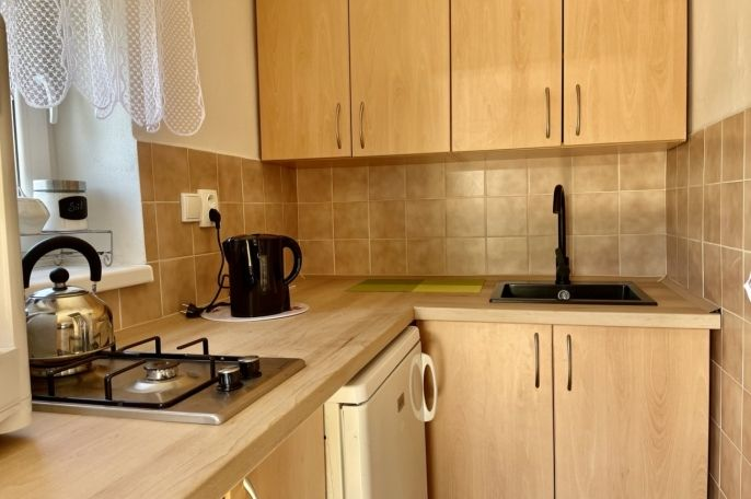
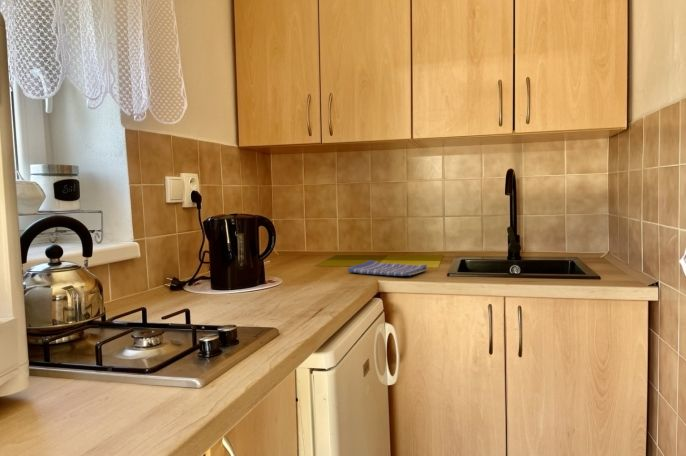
+ dish towel [347,259,428,277]
